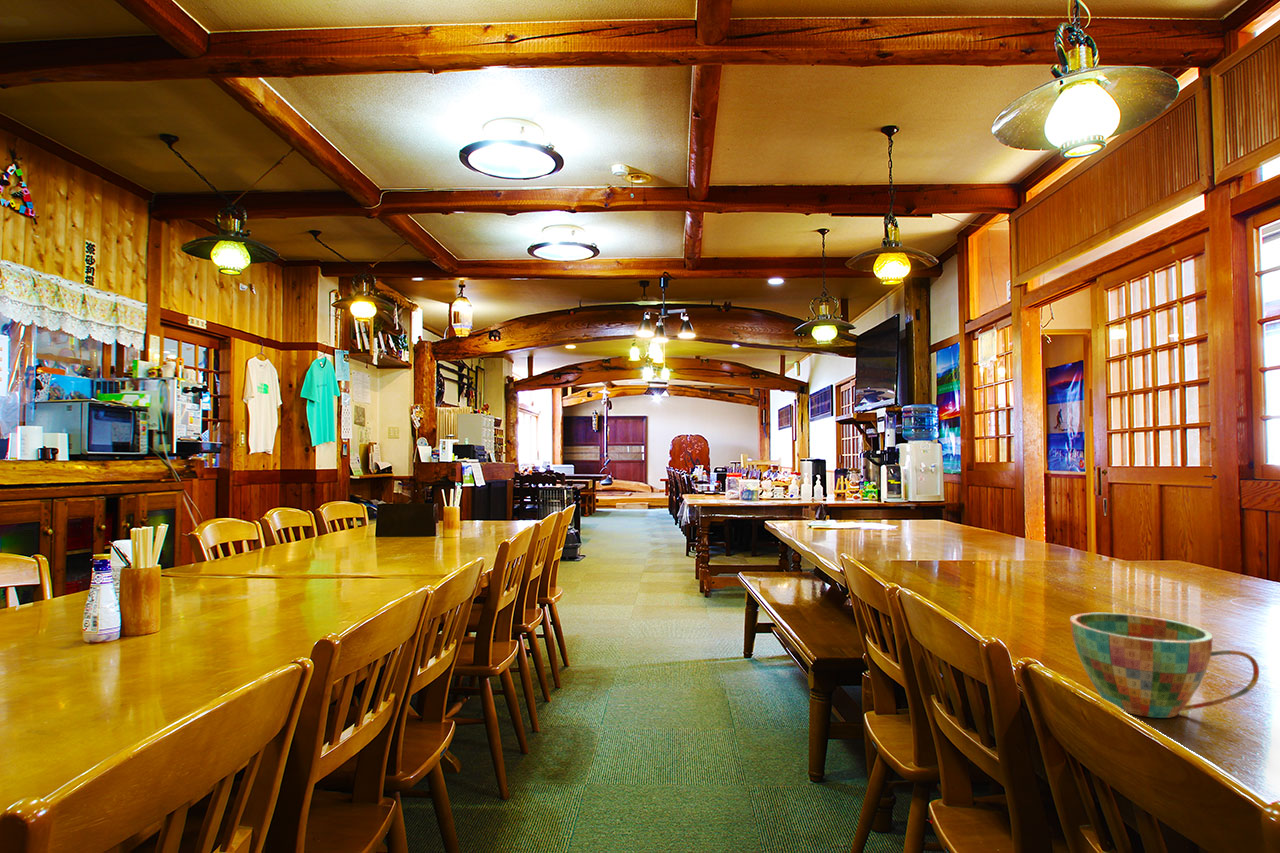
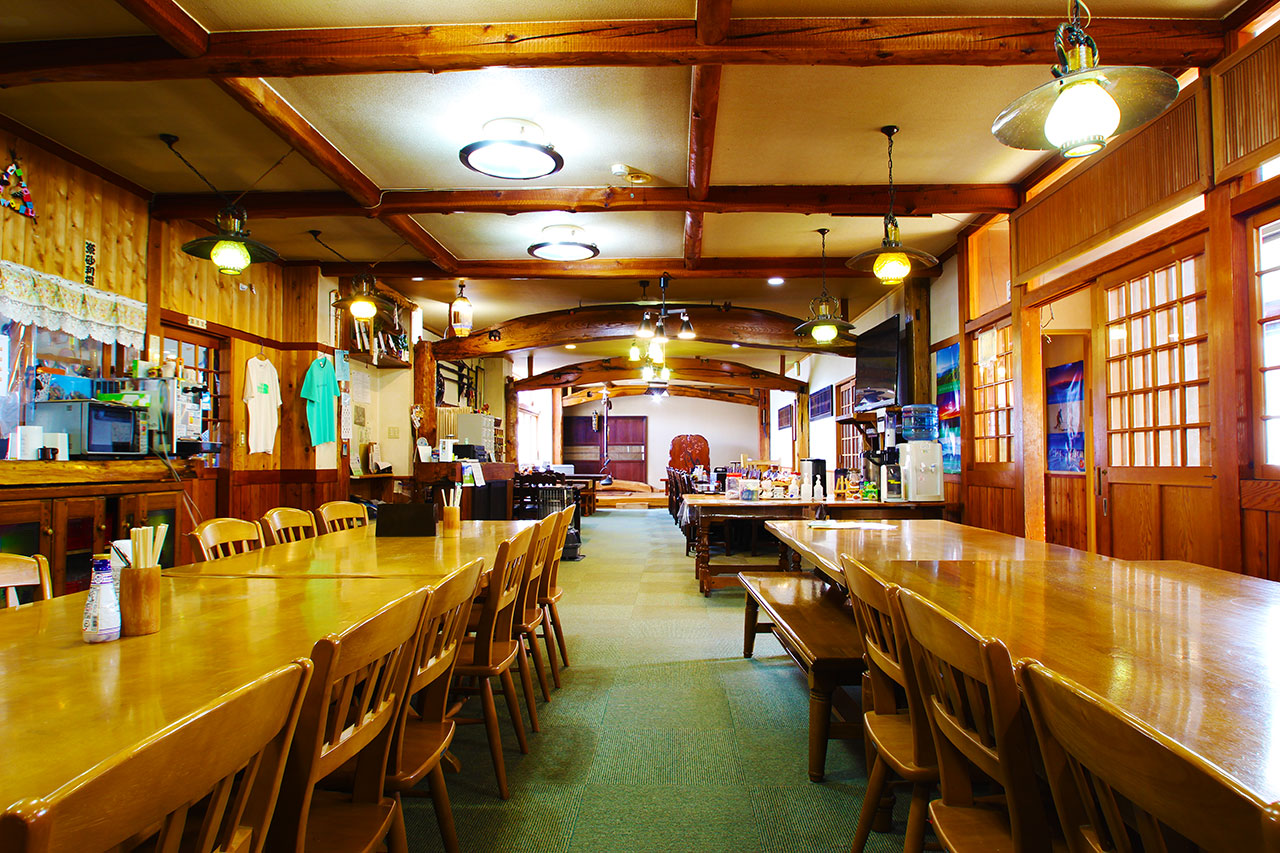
- cup [1069,612,1260,719]
